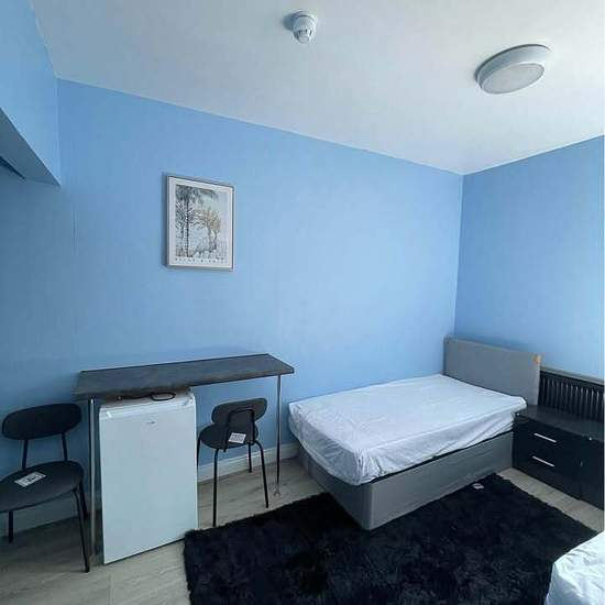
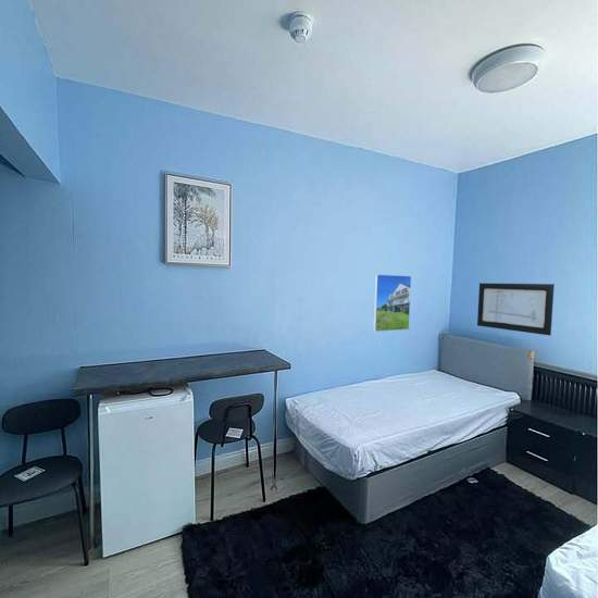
+ wall art [476,282,556,337]
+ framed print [372,273,412,333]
